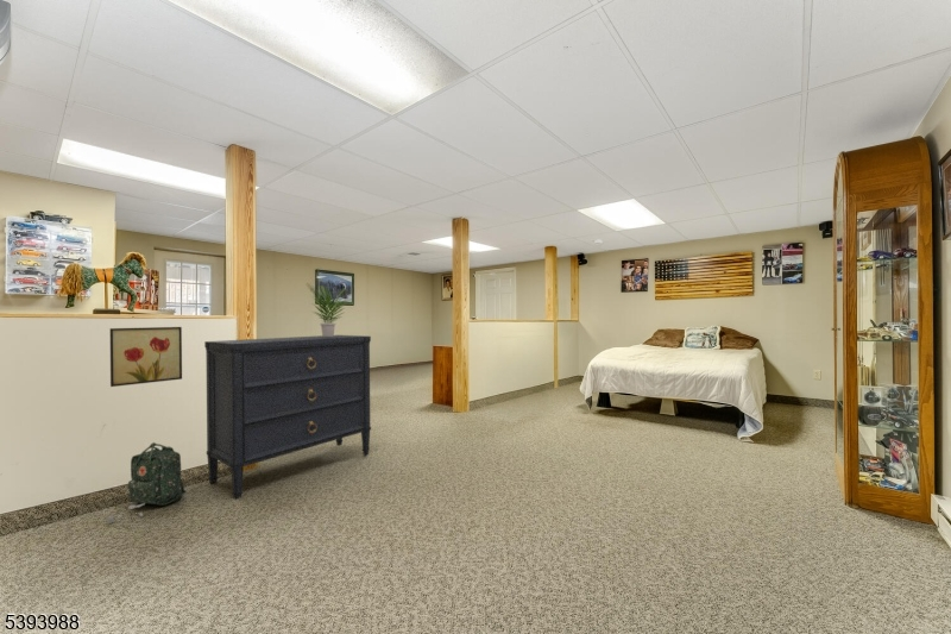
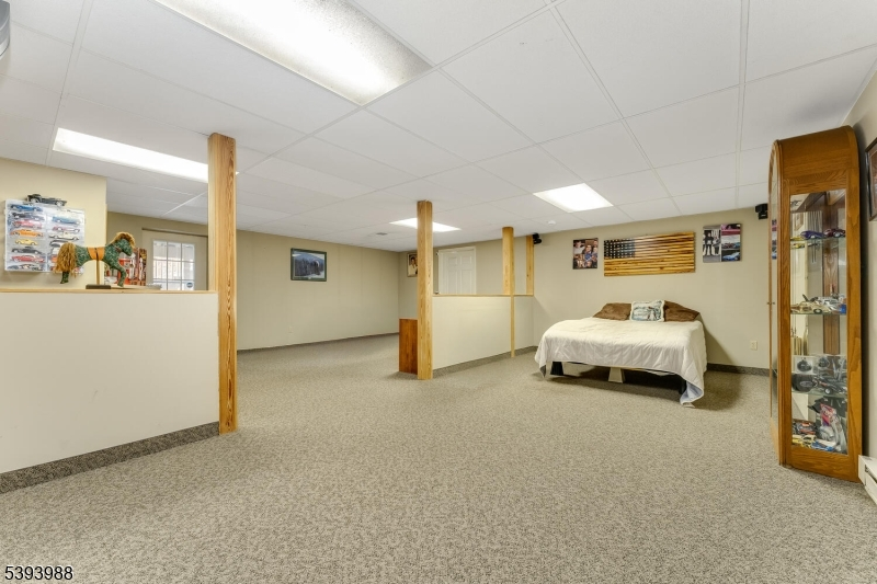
- backpack [106,441,207,525]
- potted plant [307,283,352,337]
- dresser [203,334,372,500]
- wall art [109,326,183,388]
